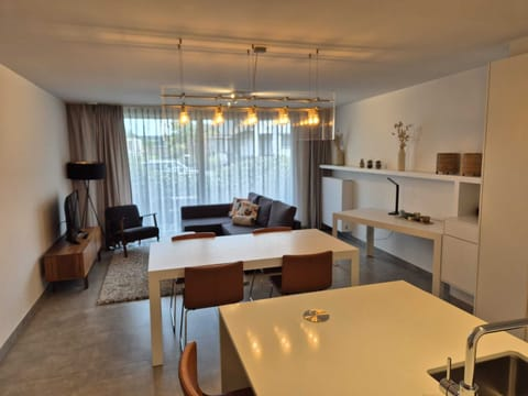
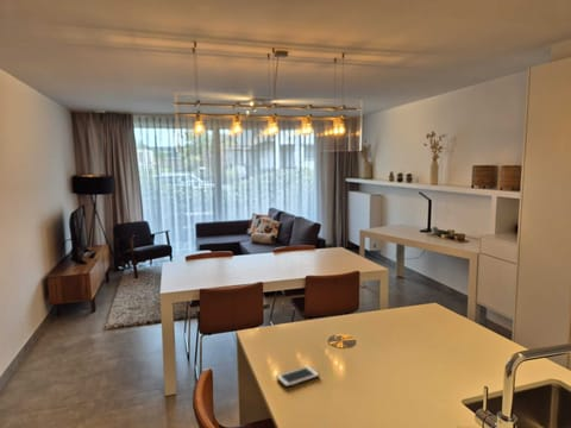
+ cell phone [275,365,320,388]
